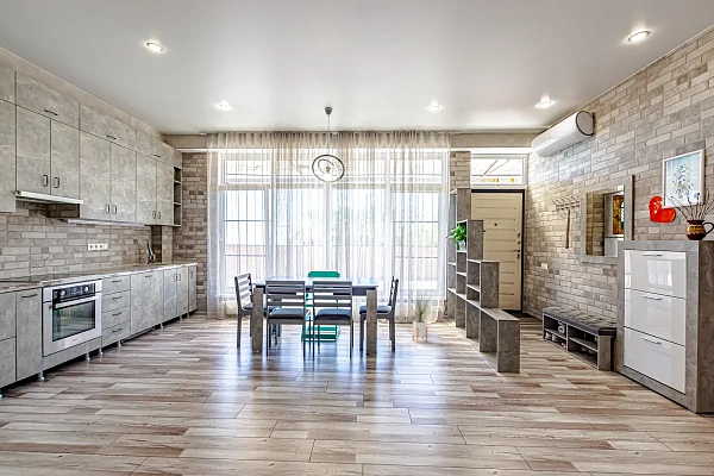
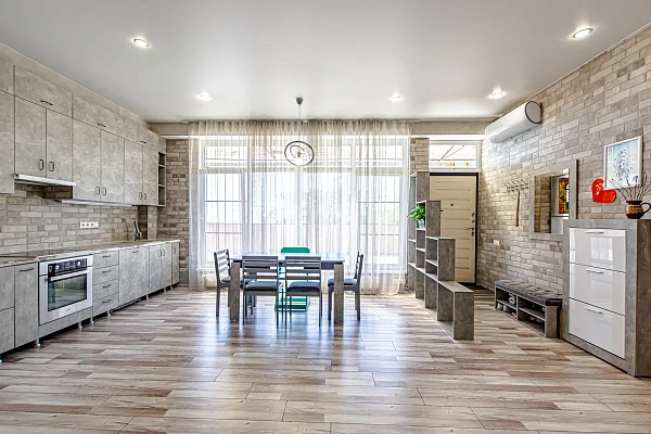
- house plant [408,289,434,344]
